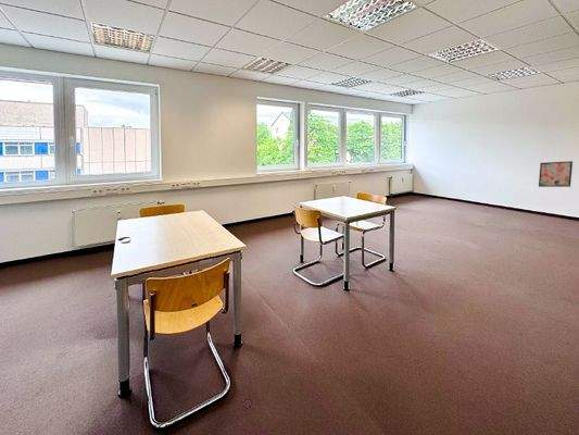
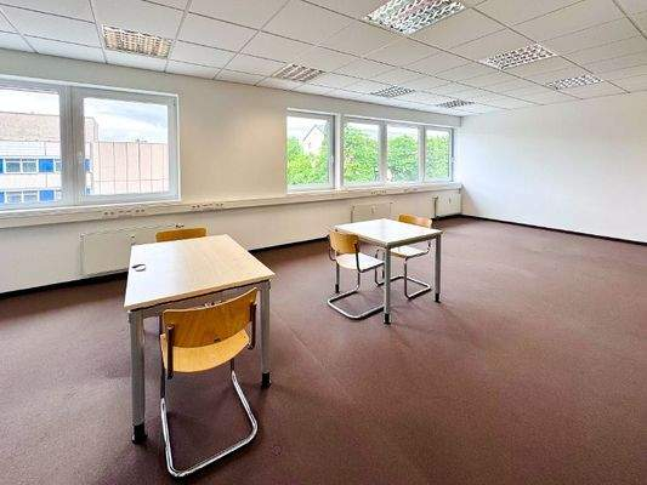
- wall art [538,160,574,188]
